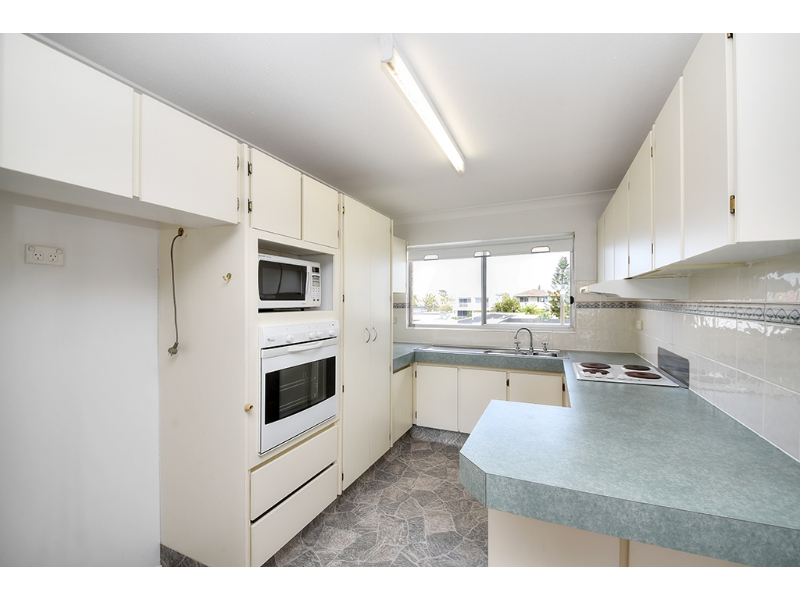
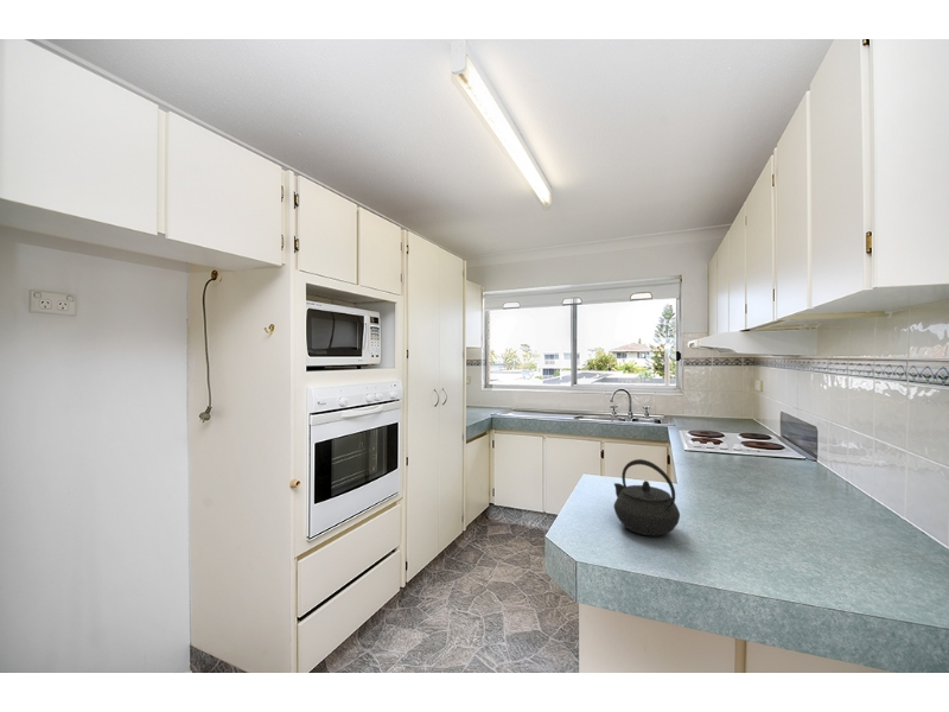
+ kettle [613,458,681,536]
